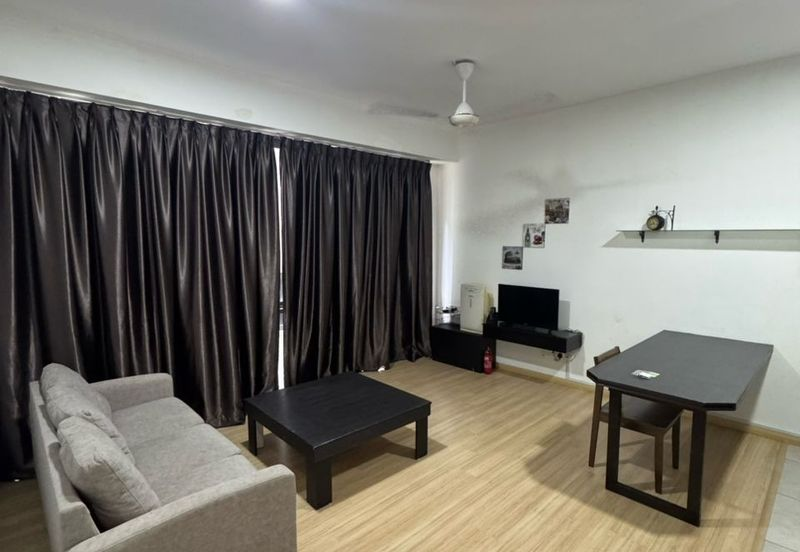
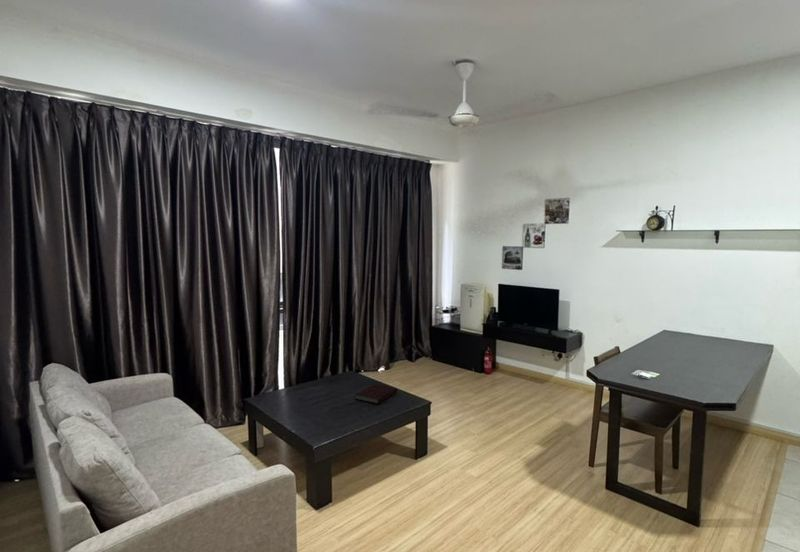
+ notebook [354,383,398,405]
